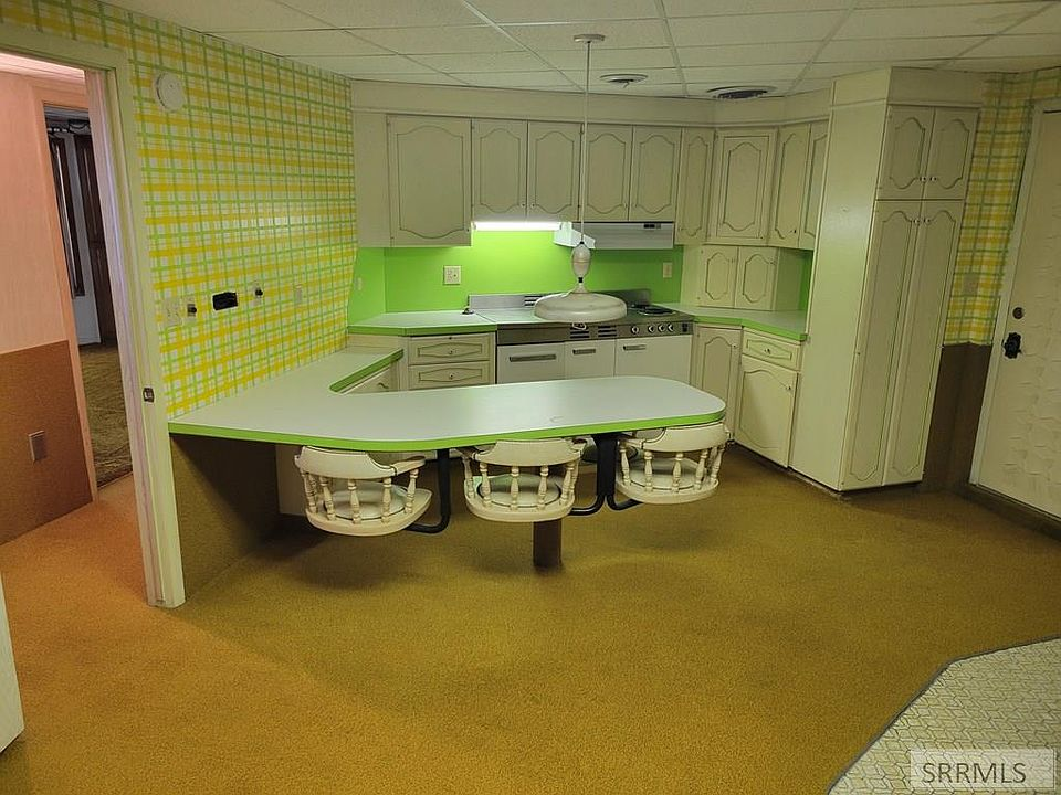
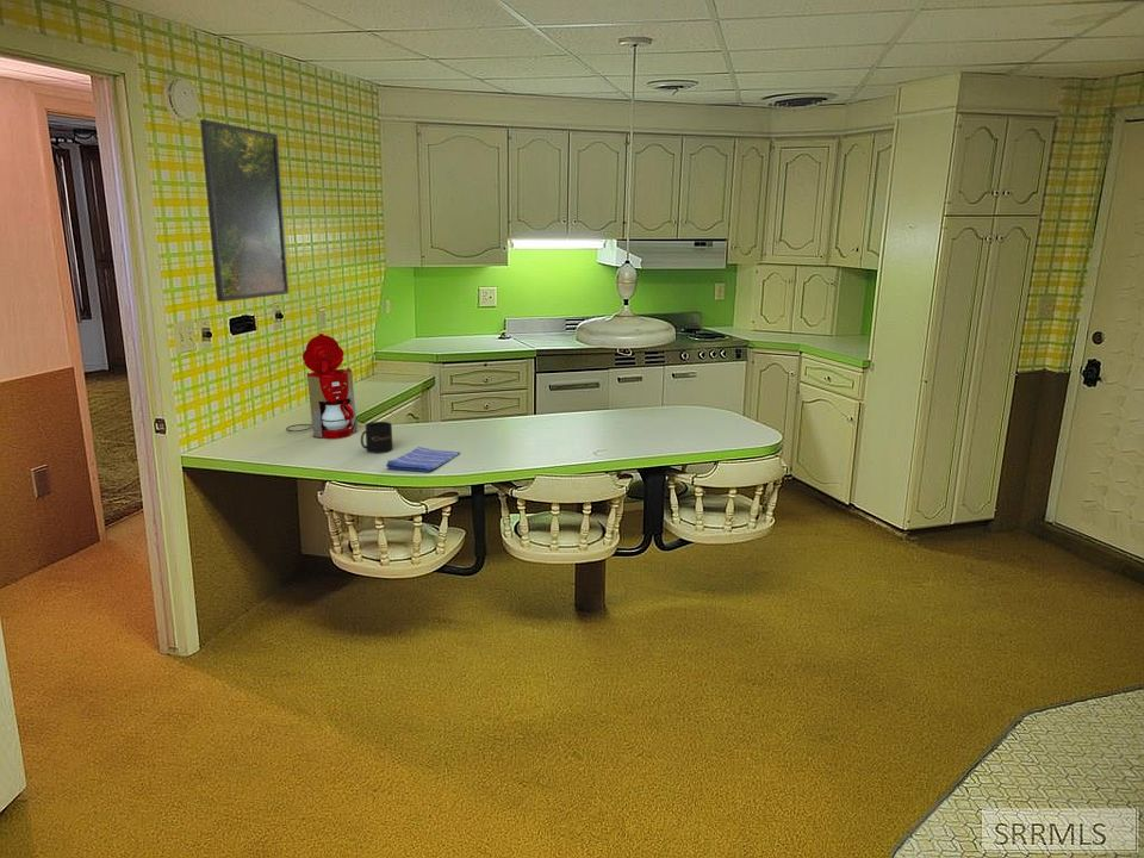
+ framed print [199,118,290,303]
+ coffee maker [285,332,359,440]
+ mug [360,421,393,455]
+ dish towel [385,446,461,473]
